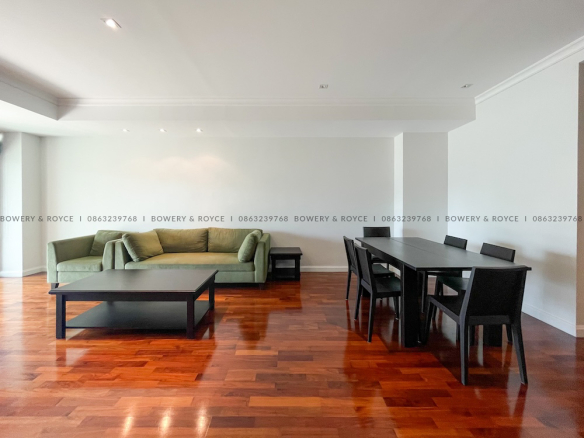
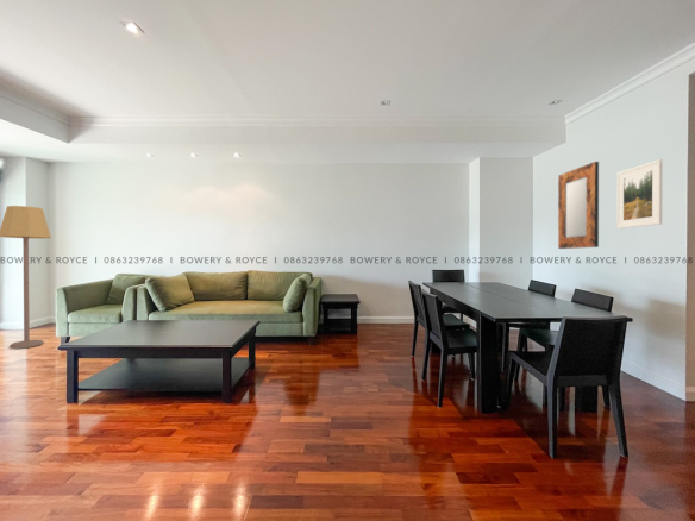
+ home mirror [557,161,600,250]
+ lamp [0,205,52,350]
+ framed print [615,158,664,230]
